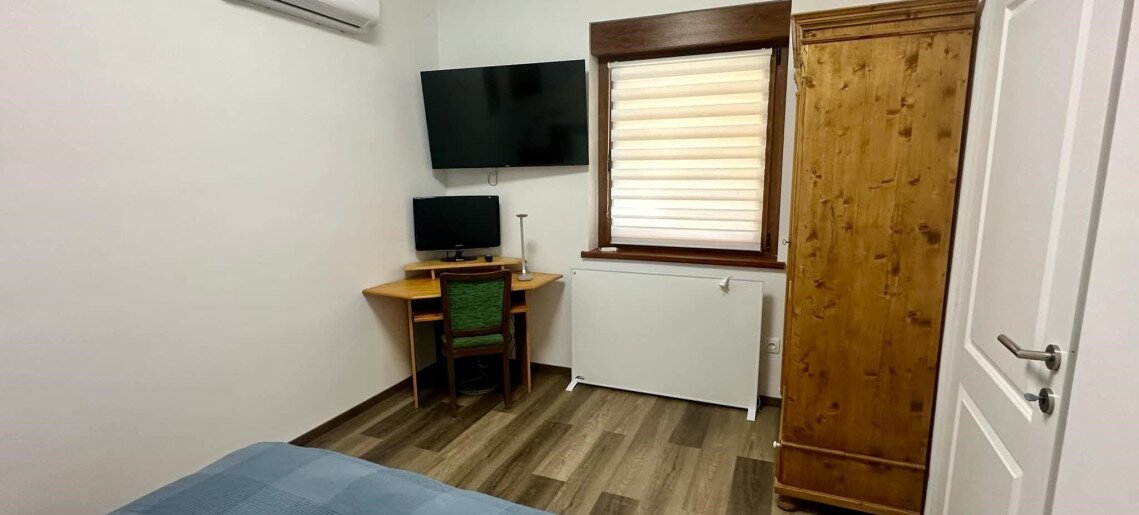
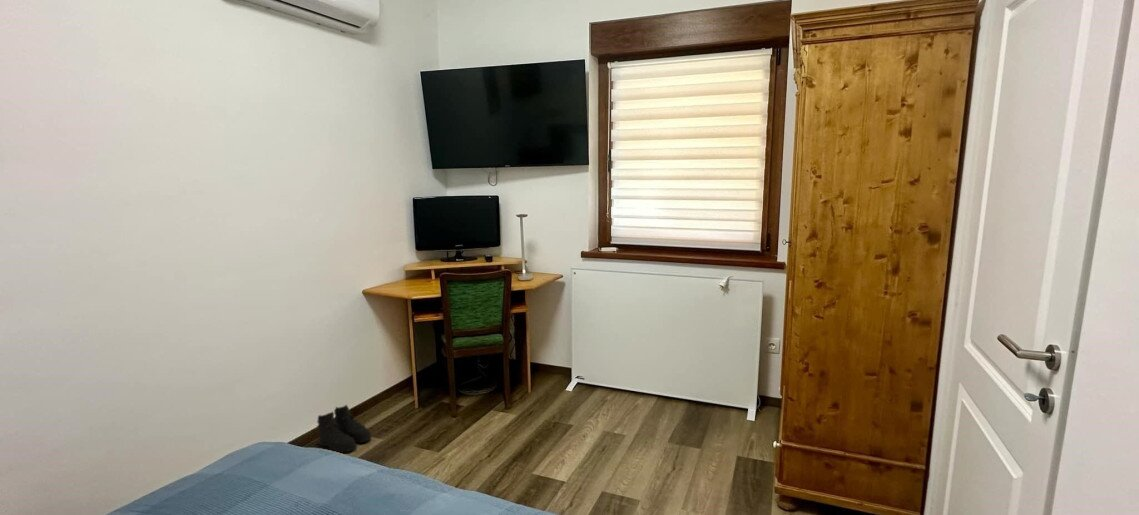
+ boots [316,404,372,454]
